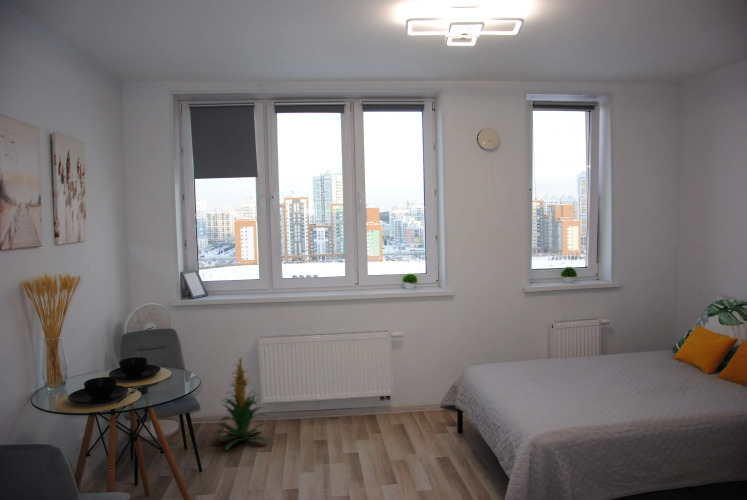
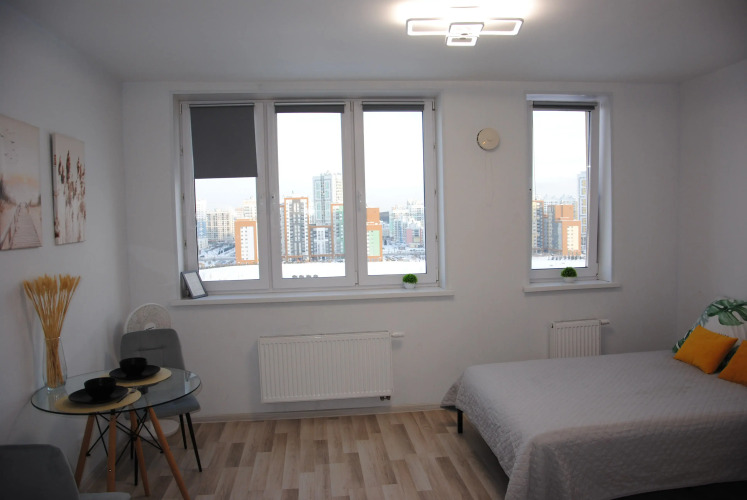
- indoor plant [211,355,269,452]
